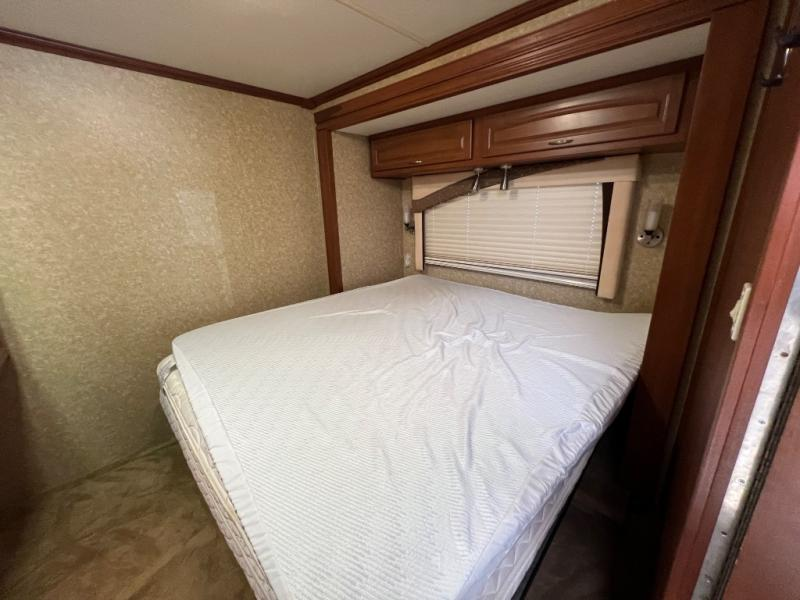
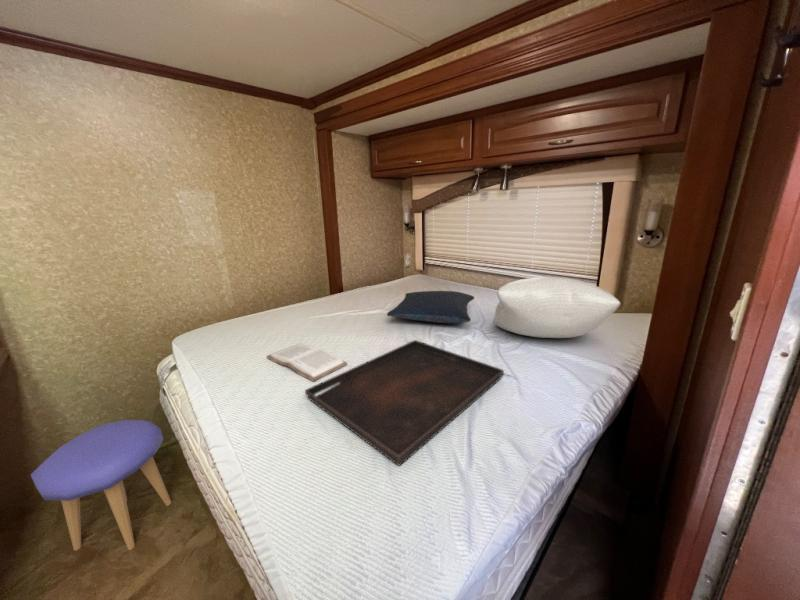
+ stool [30,419,172,552]
+ pillow [492,276,622,339]
+ serving tray [304,339,505,467]
+ book [266,342,348,383]
+ pillow [386,290,475,324]
